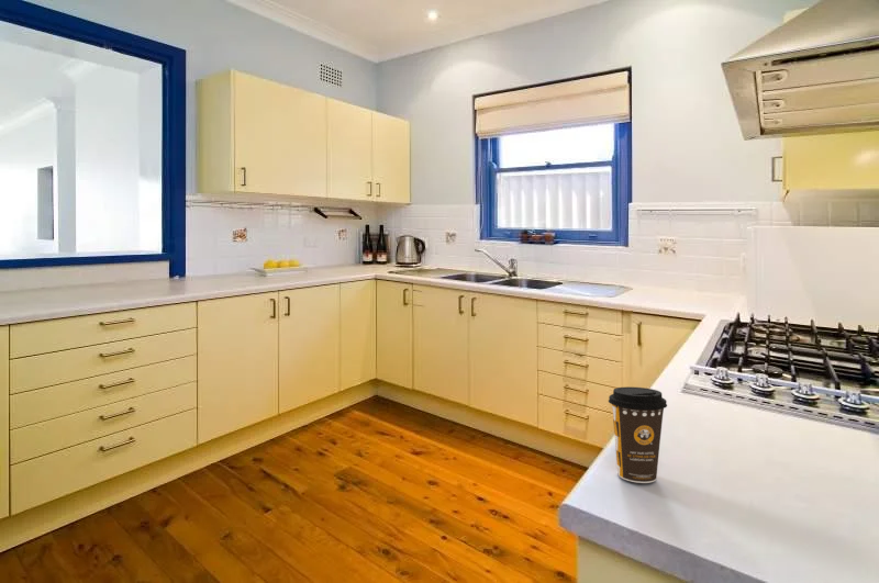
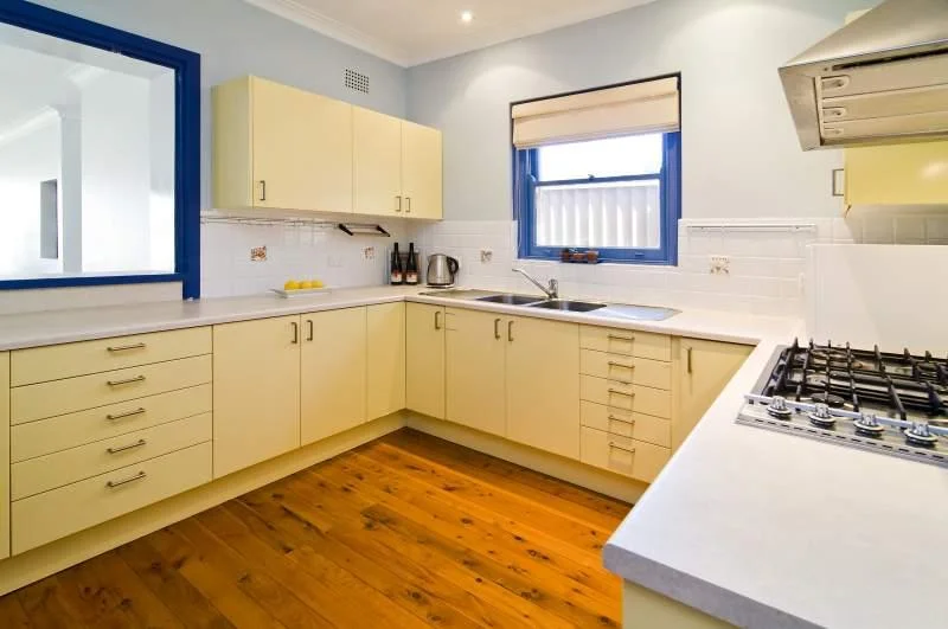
- coffee cup [608,385,668,484]
